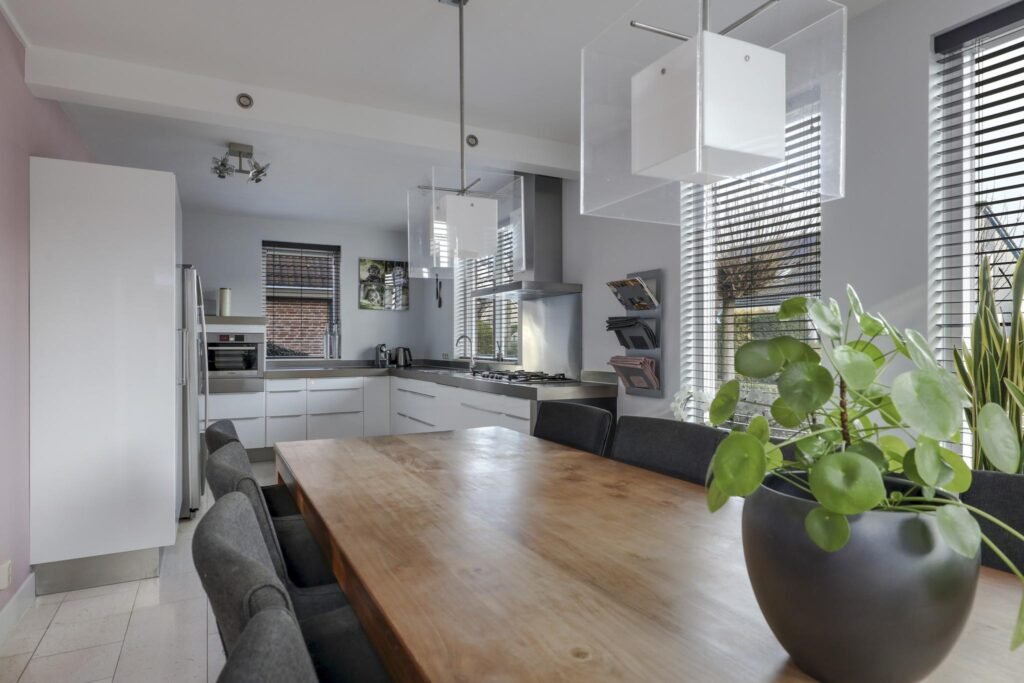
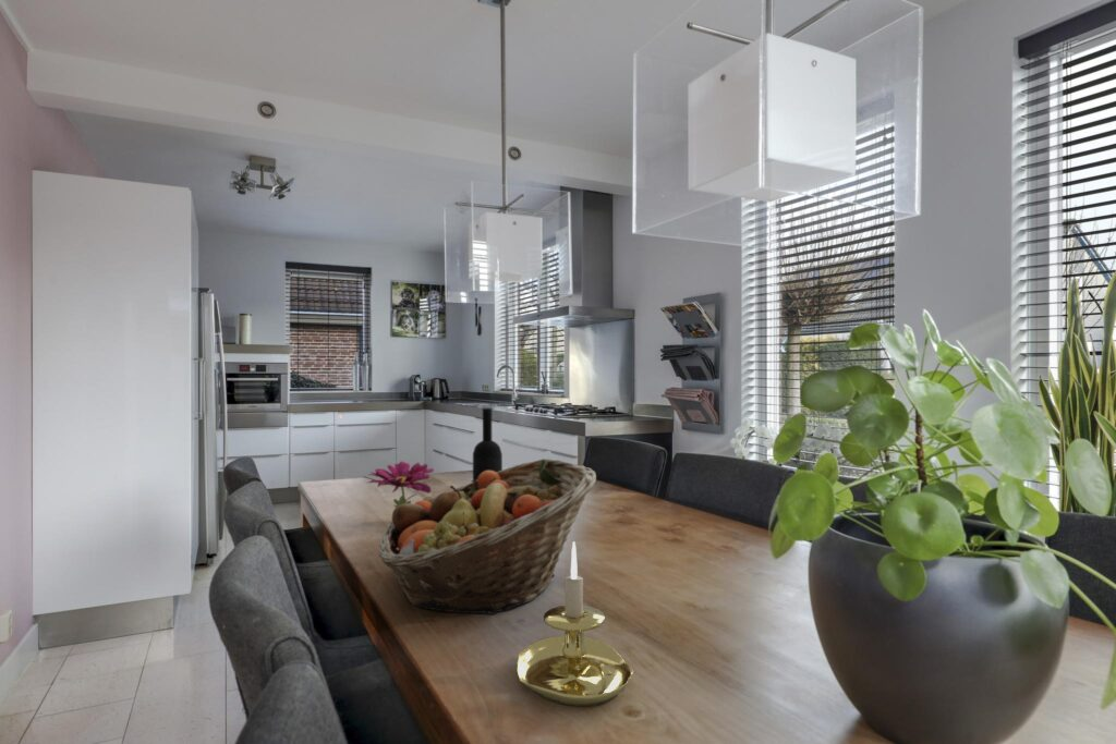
+ flower [362,460,435,509]
+ wine bottle [472,407,504,480]
+ fruit basket [378,458,597,615]
+ candle holder [515,540,634,707]
